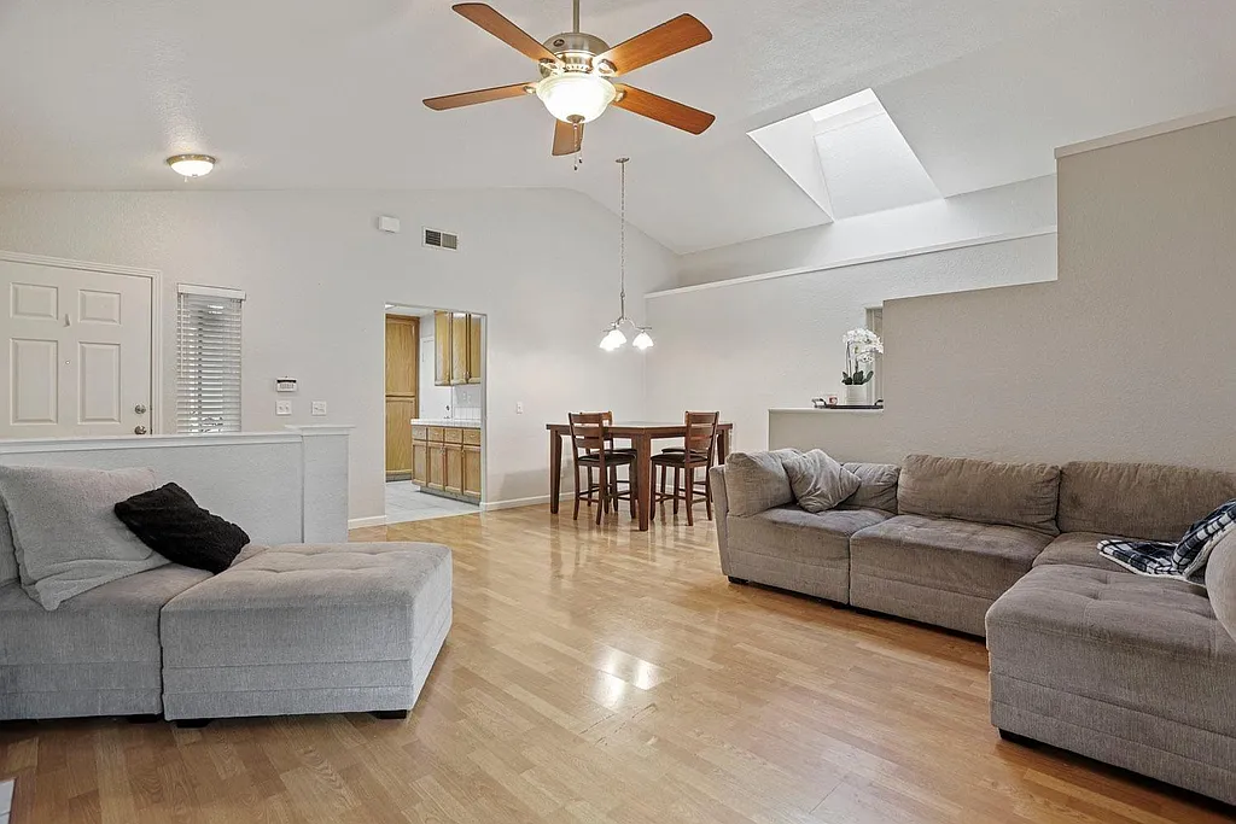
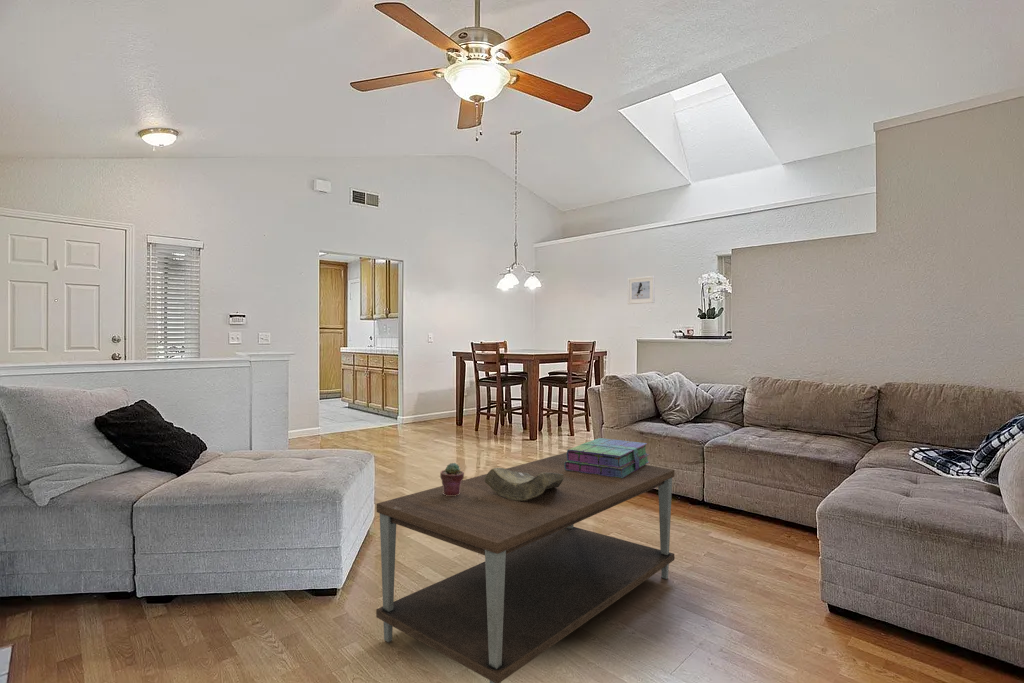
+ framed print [627,275,656,305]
+ potted succulent [439,462,465,496]
+ stack of books [564,437,650,478]
+ coffee table [375,452,676,683]
+ decorative bowl [484,467,564,501]
